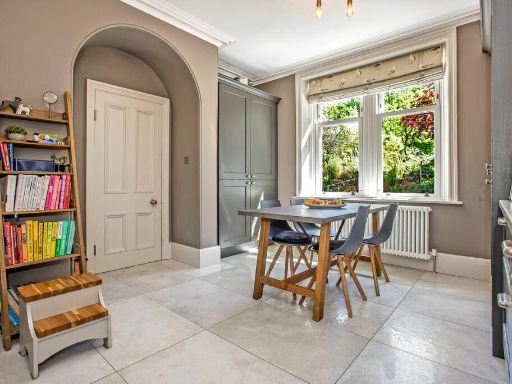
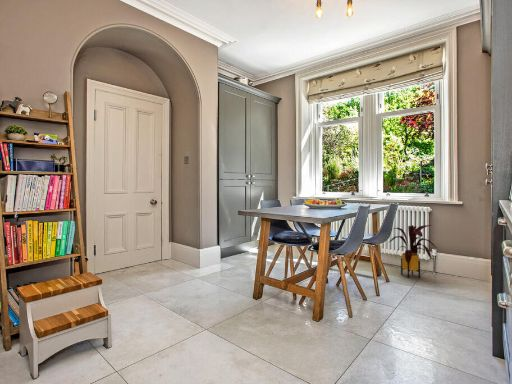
+ house plant [388,224,436,279]
